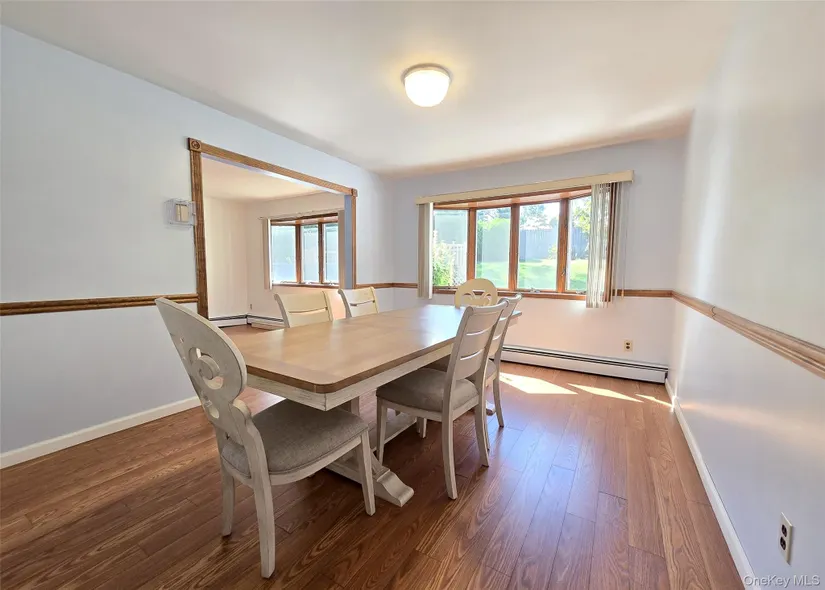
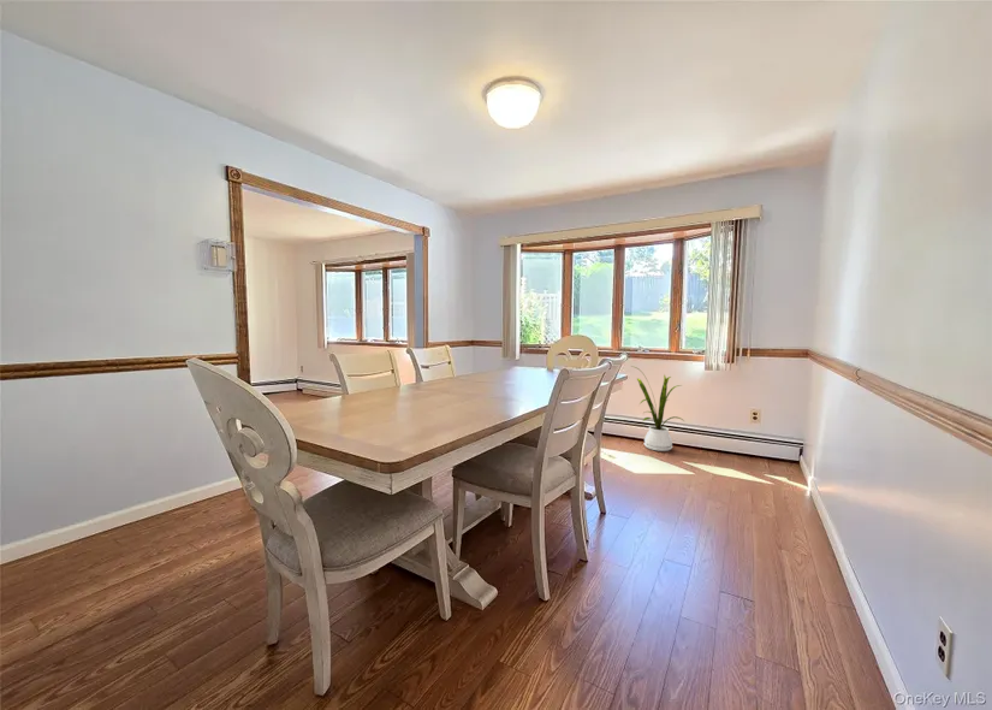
+ house plant [630,365,685,452]
